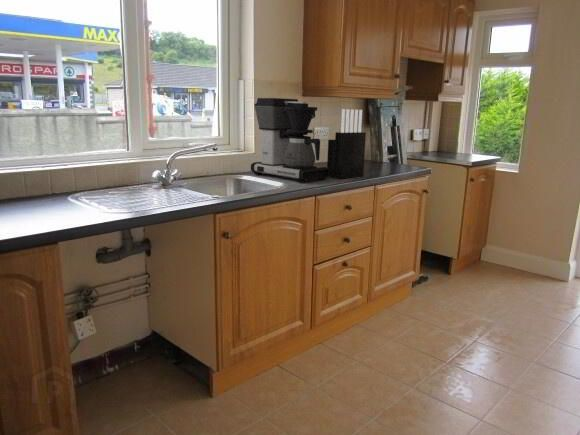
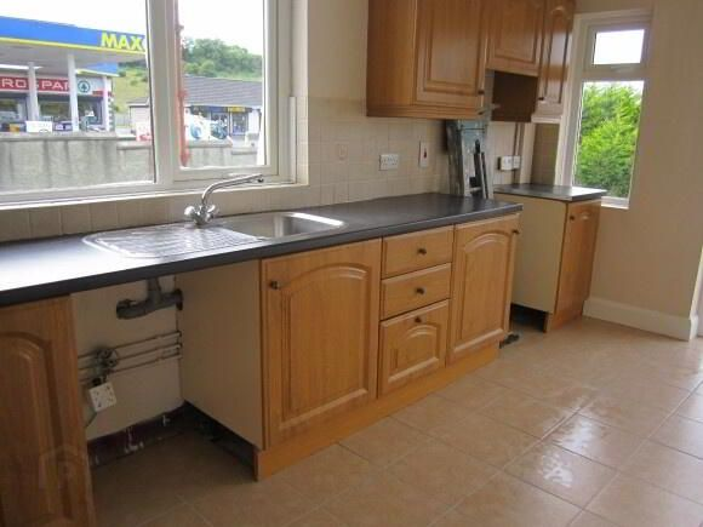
- coffee maker [250,97,330,183]
- knife block [326,108,367,180]
